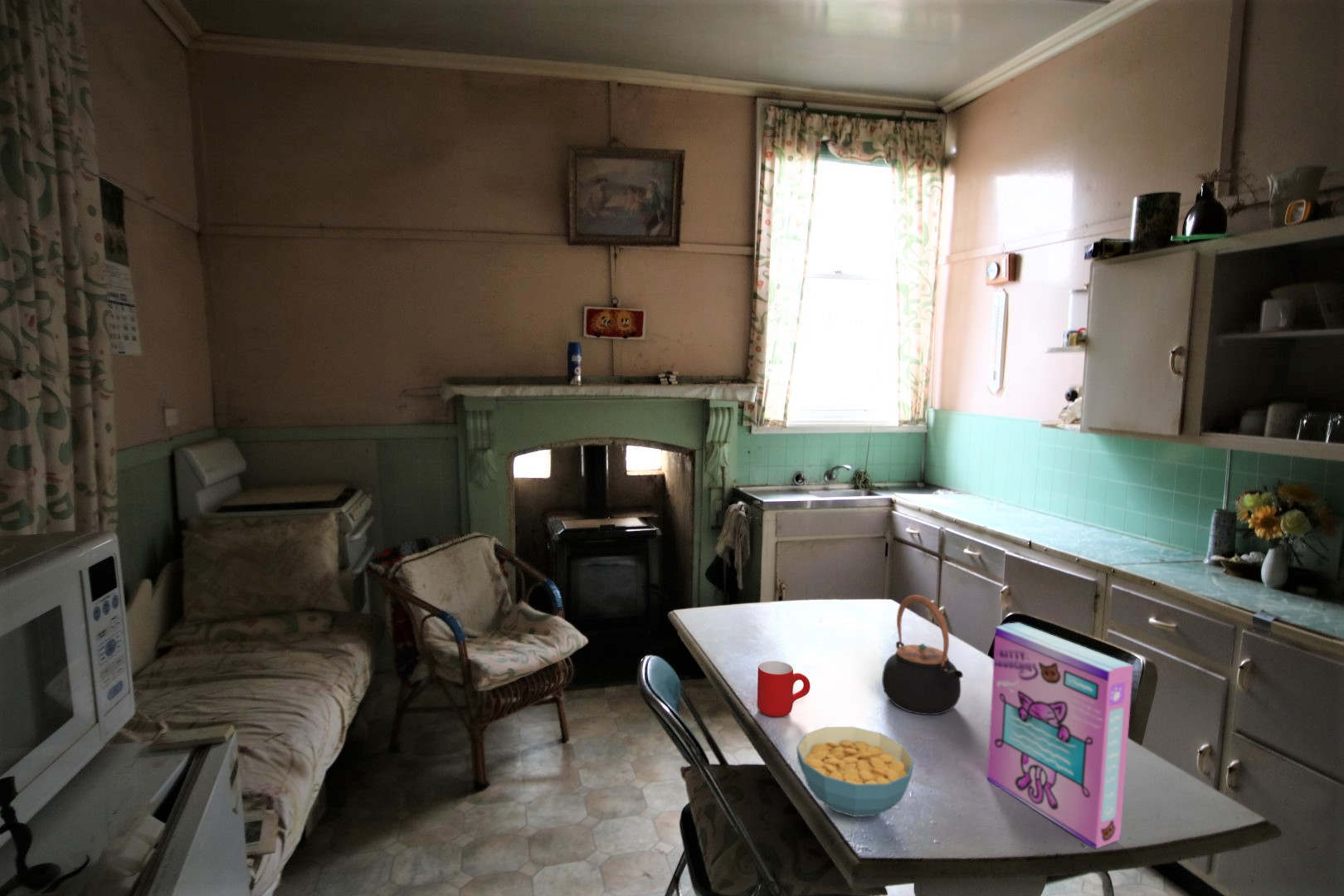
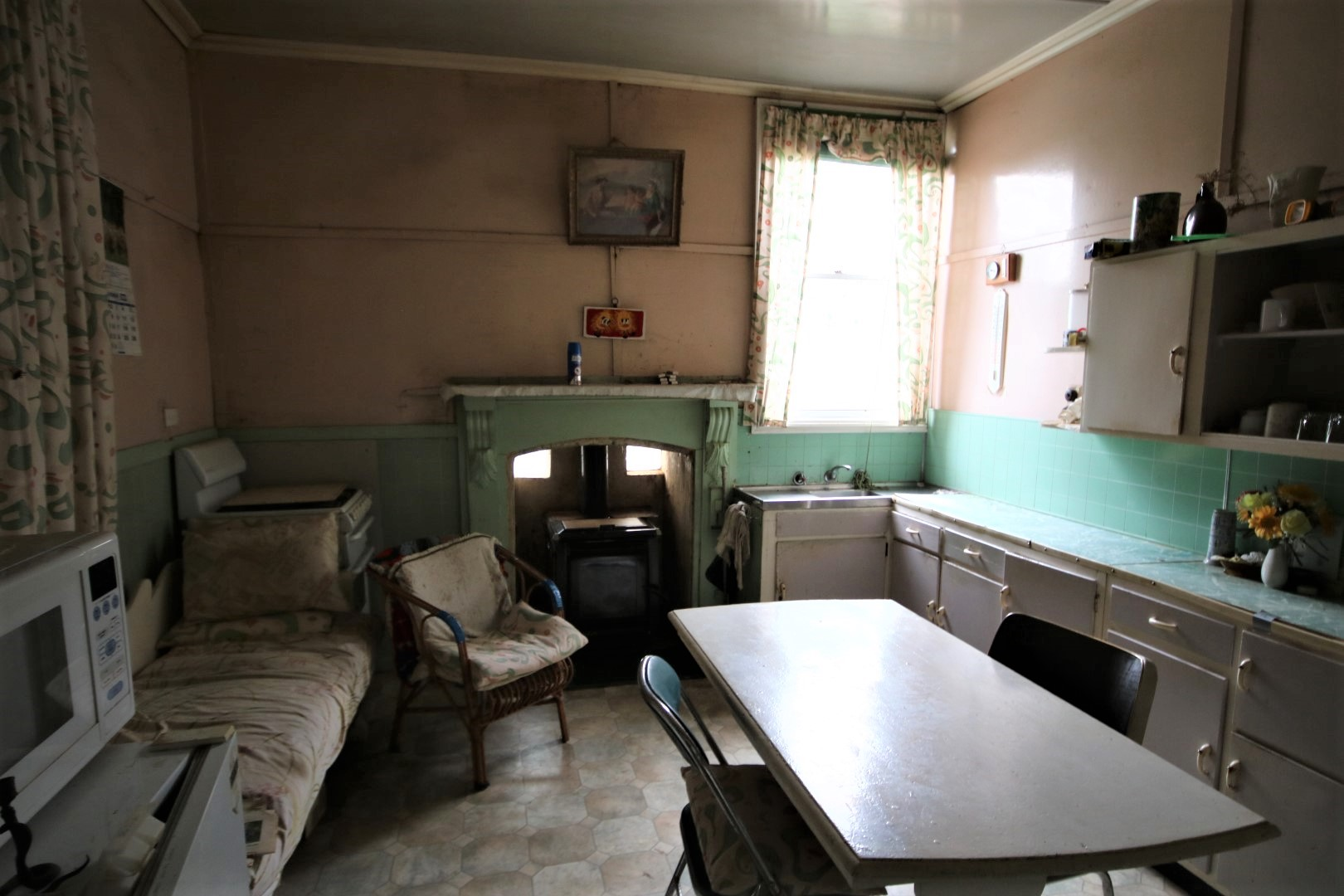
- cereal box [986,621,1134,850]
- cereal bowl [796,726,915,817]
- mug [757,660,811,718]
- teapot [881,594,964,716]
